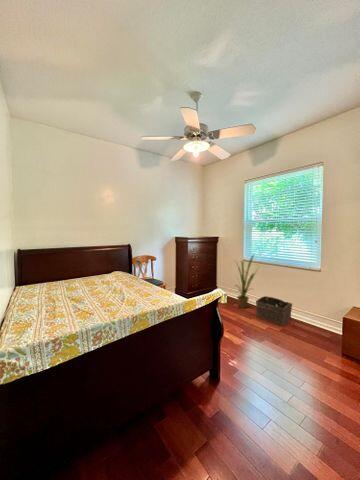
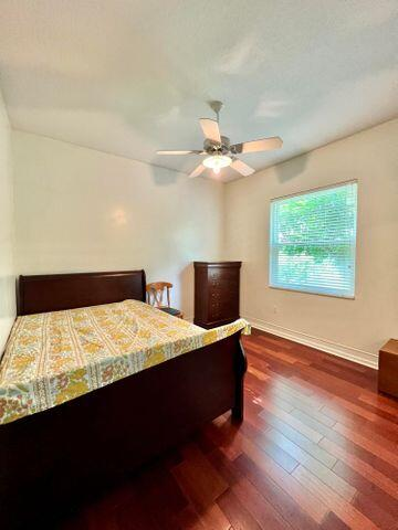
- house plant [233,253,261,309]
- basket [255,295,293,326]
